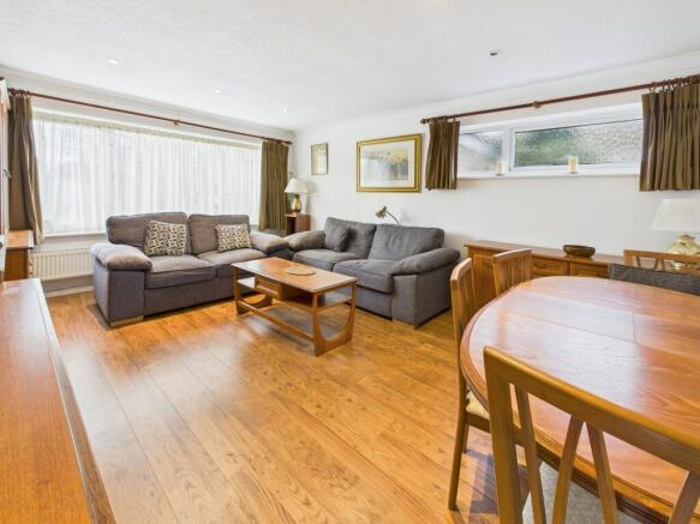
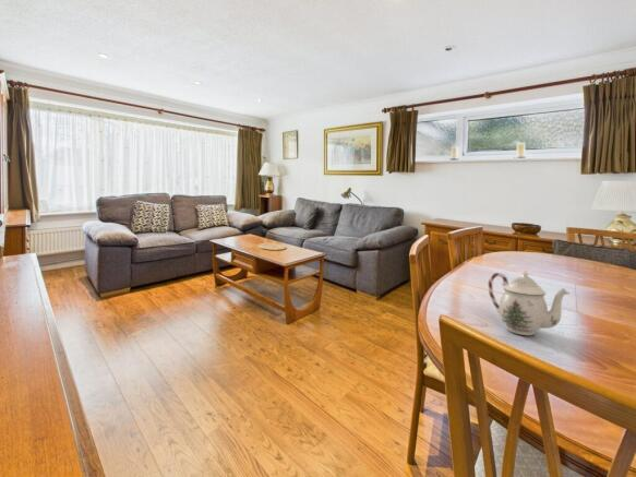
+ teapot [488,270,571,336]
